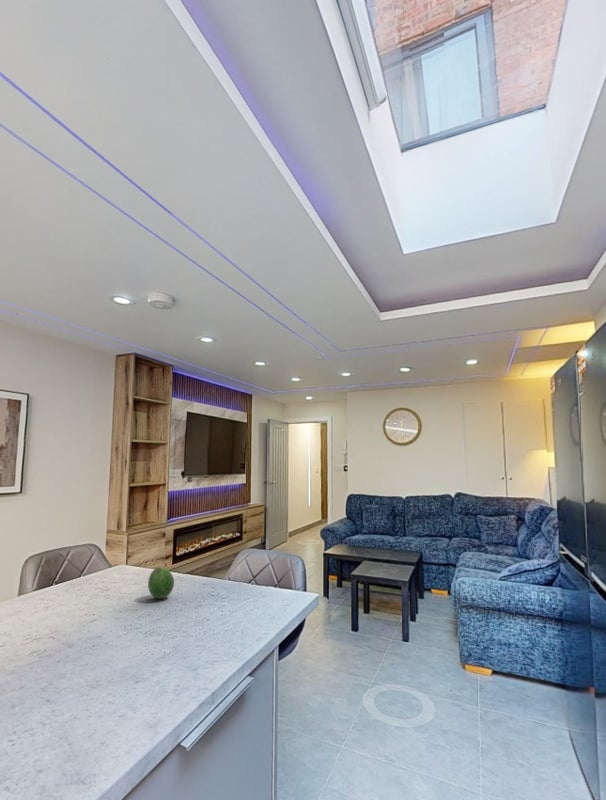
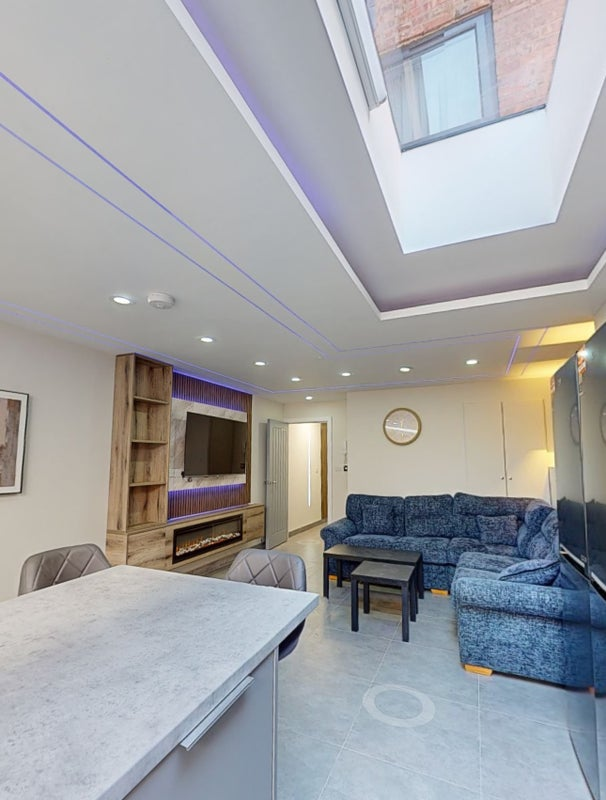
- fruit [147,566,175,599]
